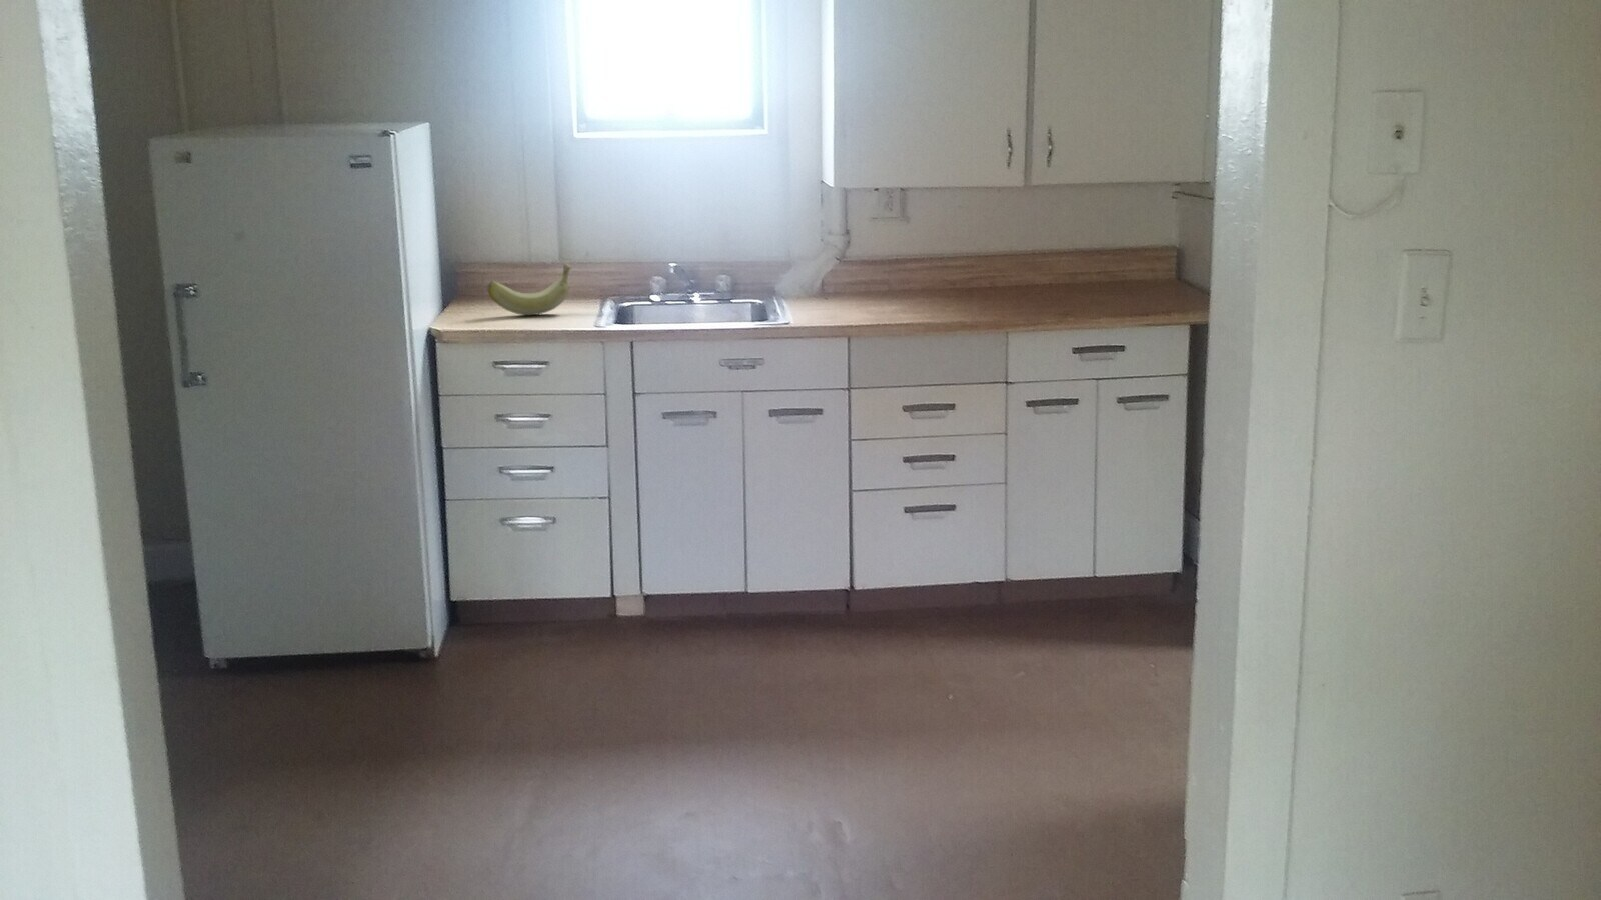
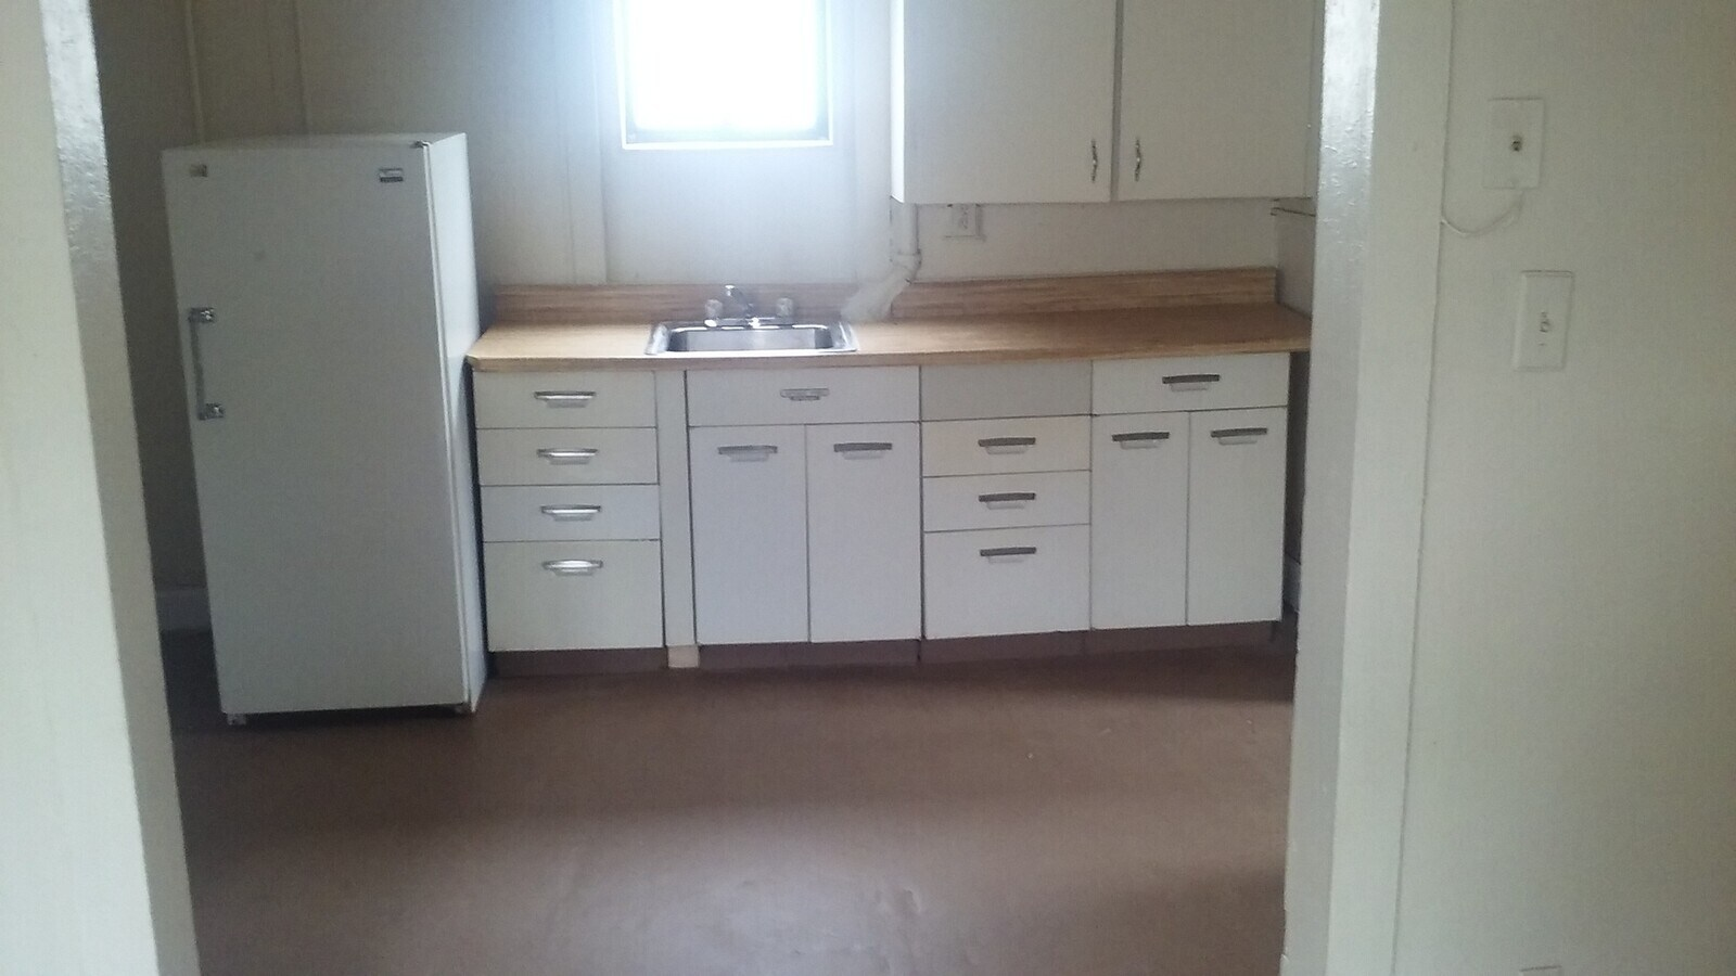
- banana [487,263,573,316]
